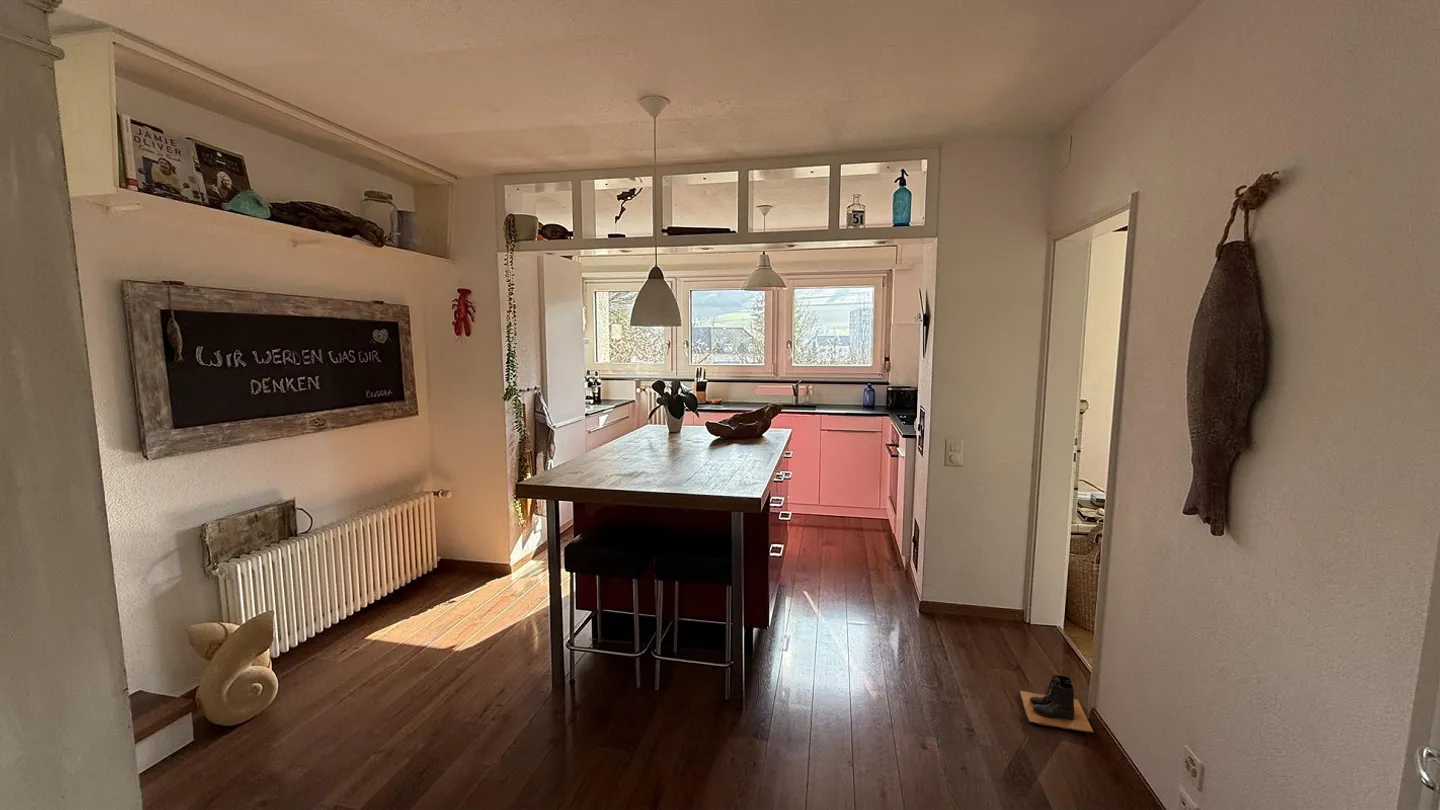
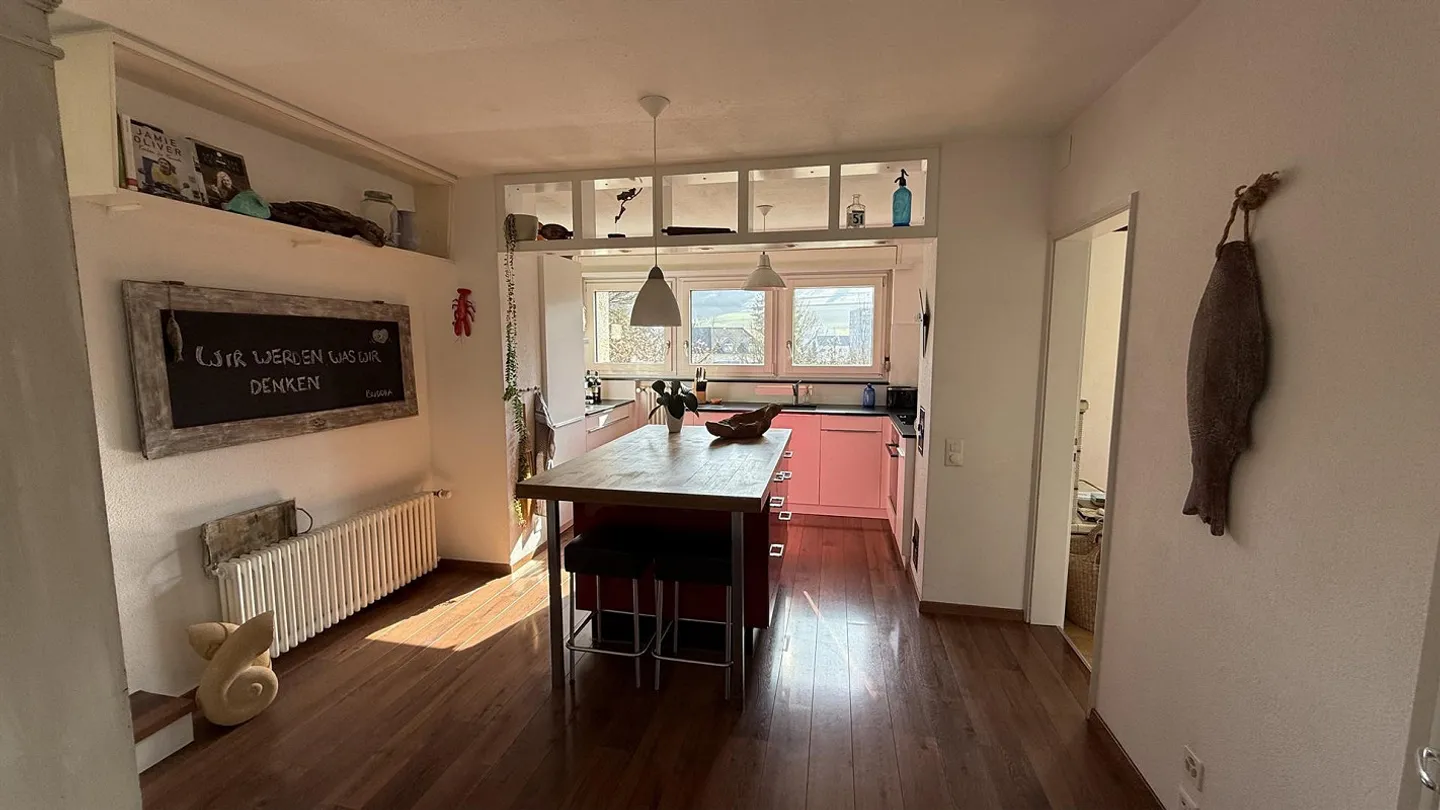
- boots [1018,674,1095,734]
